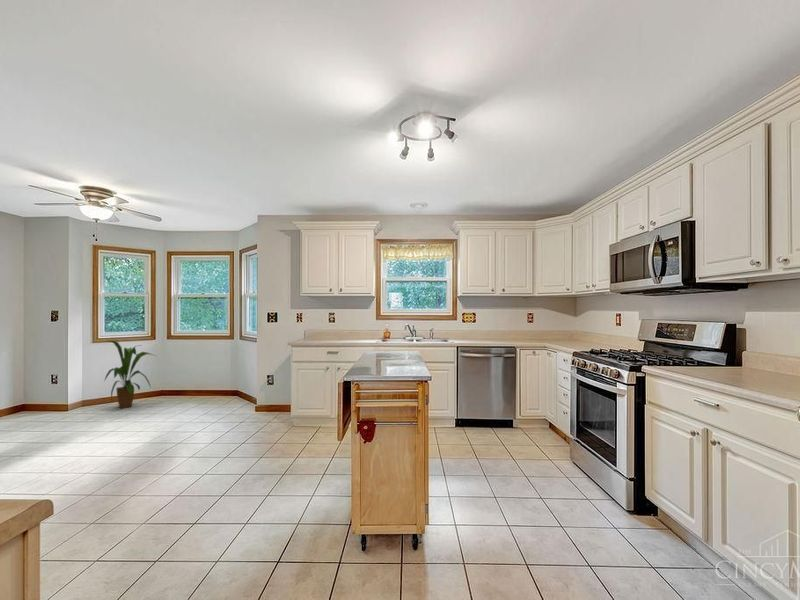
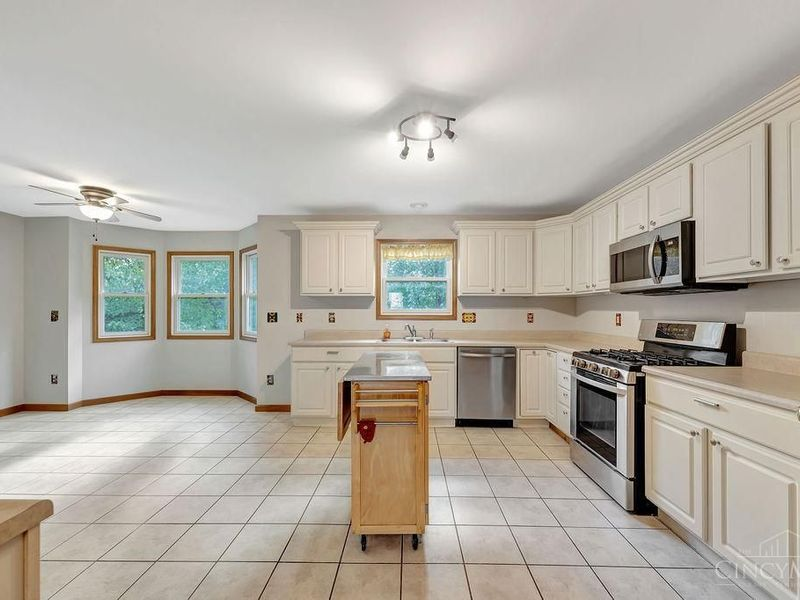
- house plant [103,339,157,409]
